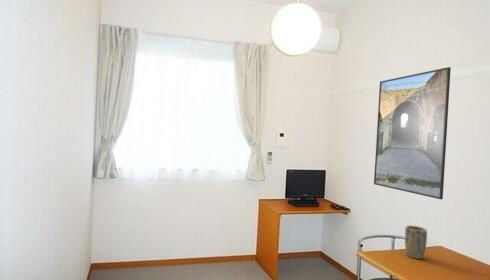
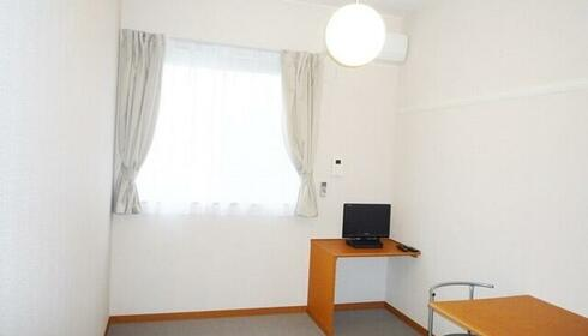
- plant pot [404,225,428,260]
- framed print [373,66,452,200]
